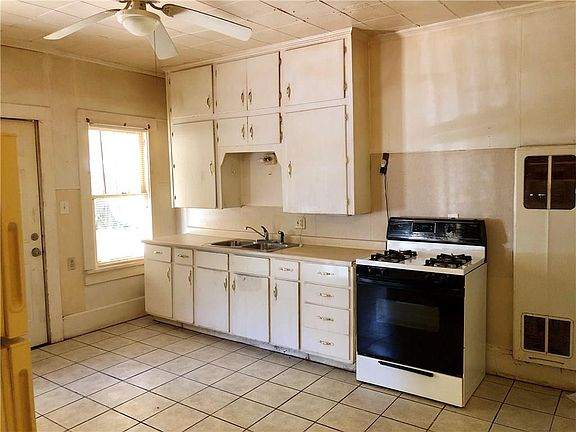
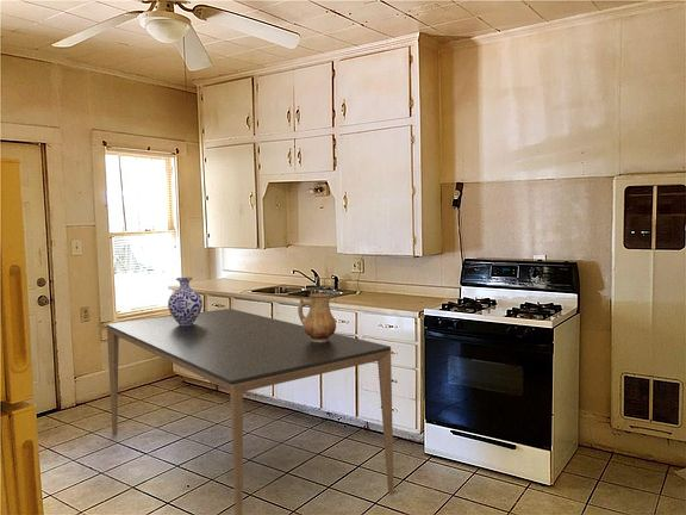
+ vase [167,277,204,325]
+ ceramic pitcher [297,292,337,342]
+ dining table [106,308,394,515]
